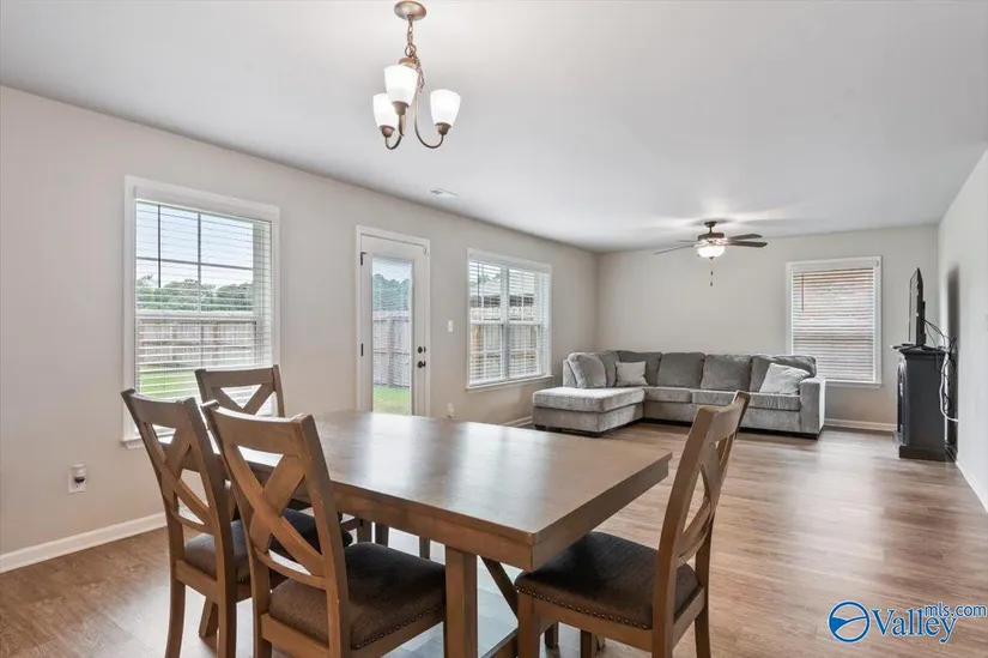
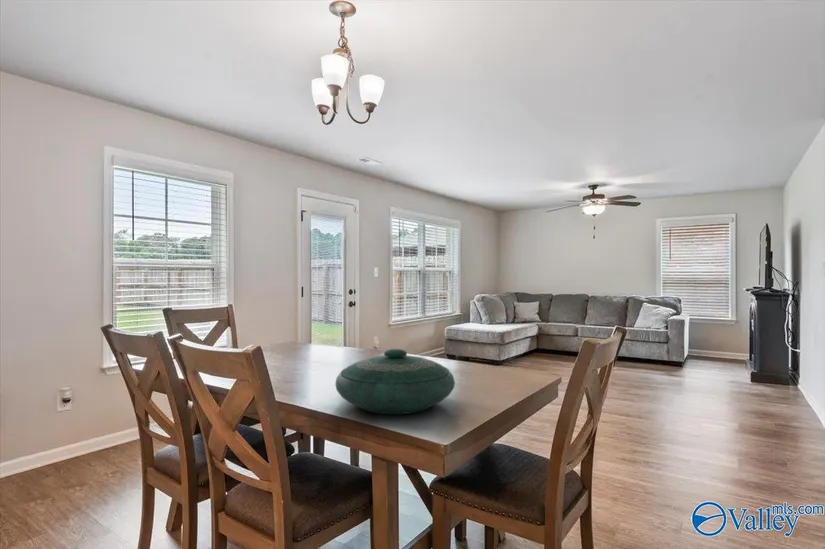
+ decorative bowl [335,348,456,415]
